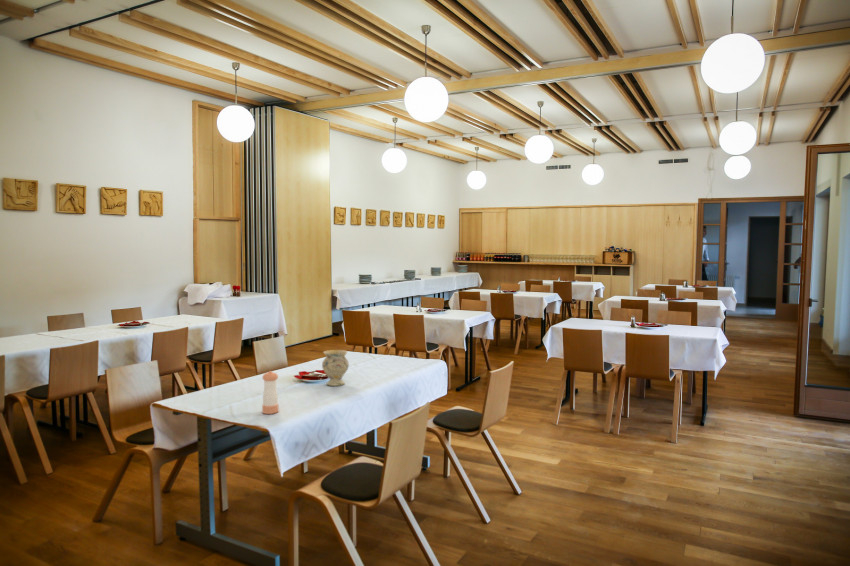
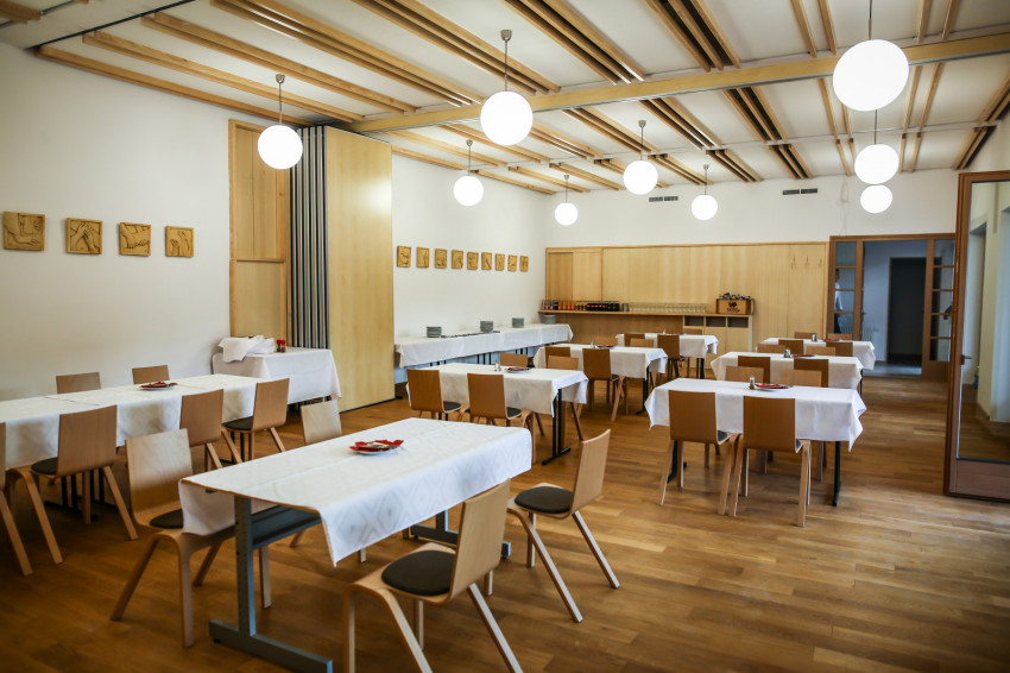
- vase [321,349,350,387]
- pepper shaker [261,370,280,415]
